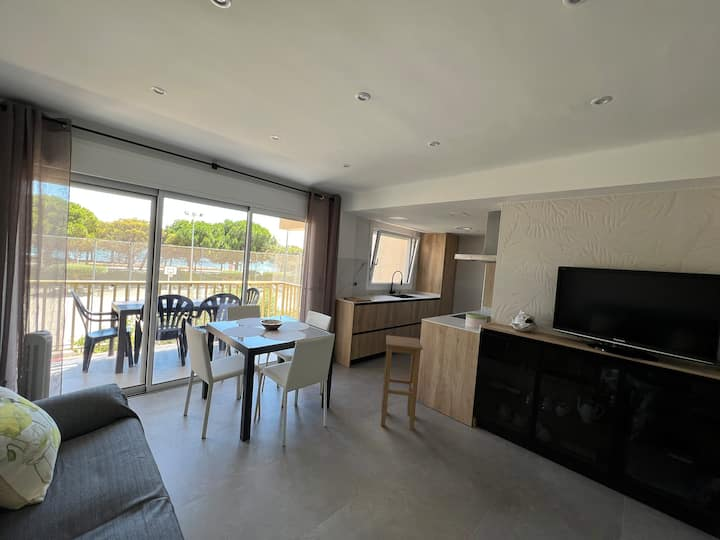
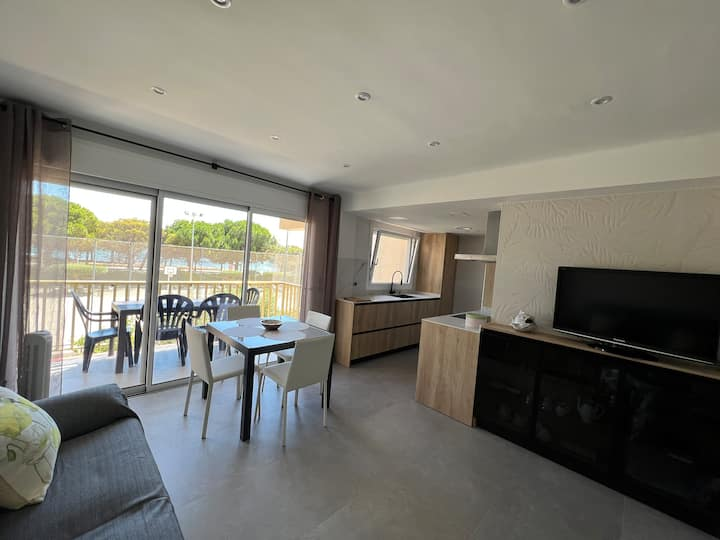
- stool [380,334,424,431]
